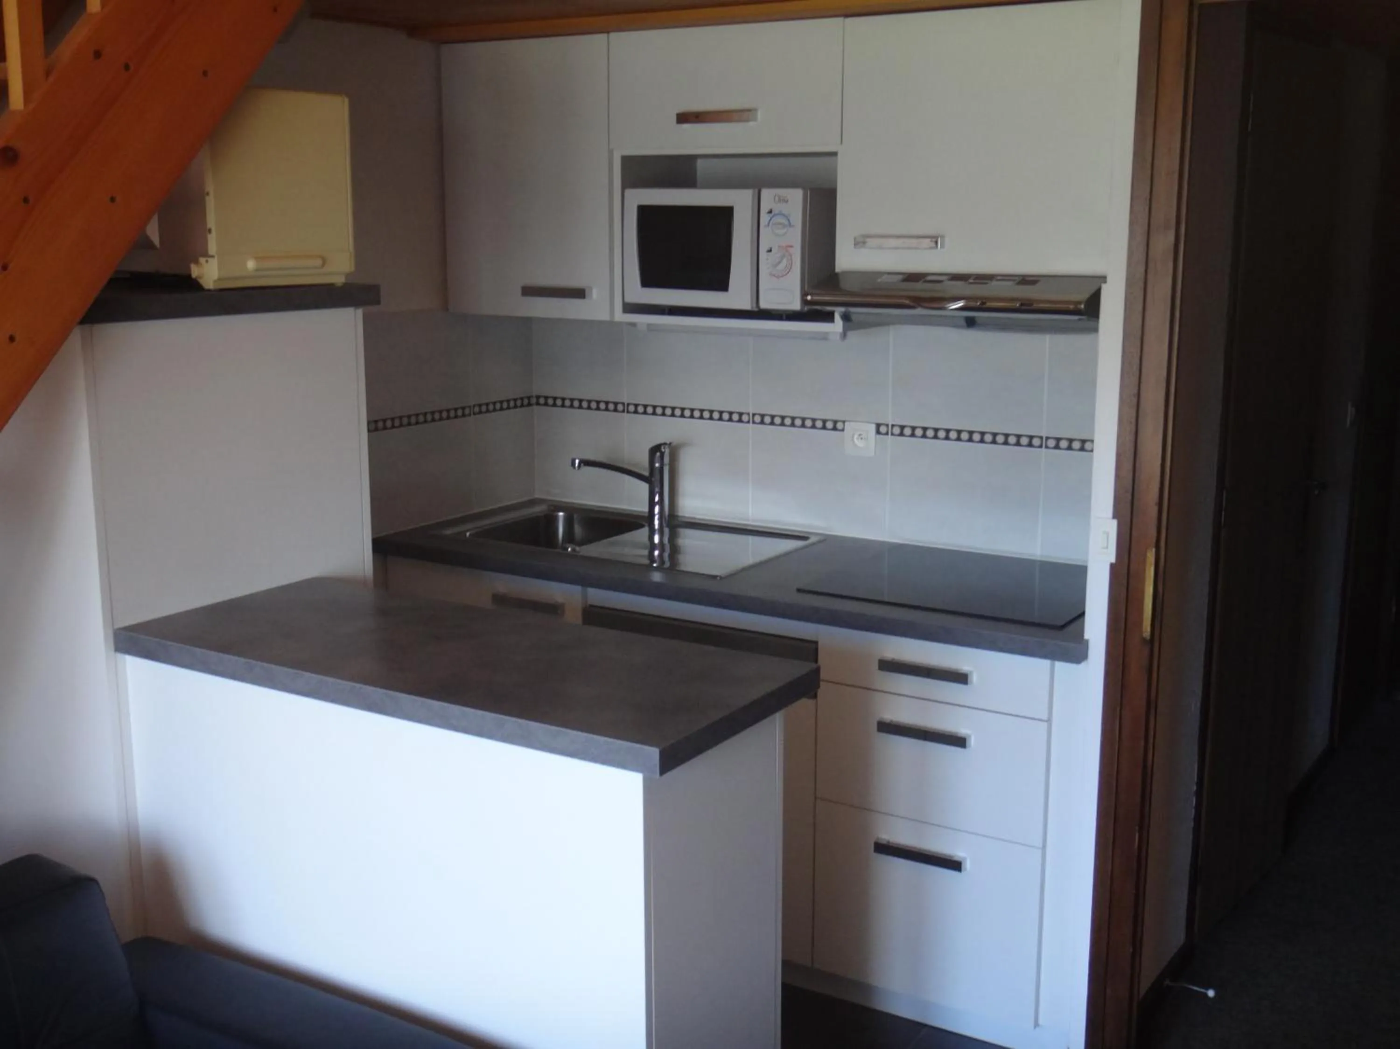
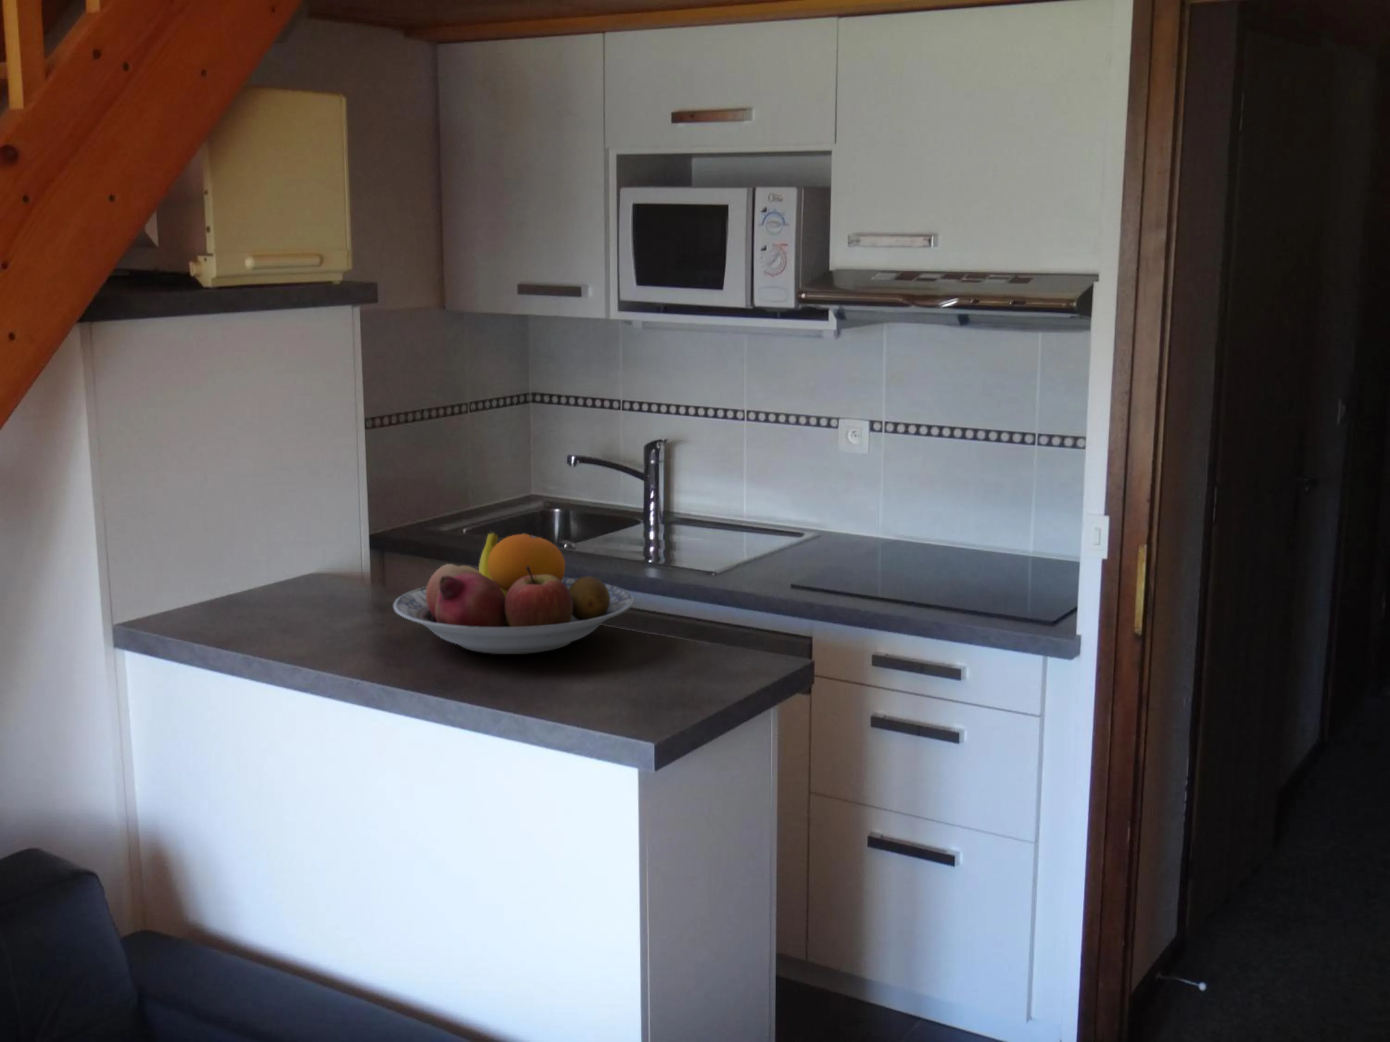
+ fruit bowl [393,531,635,655]
